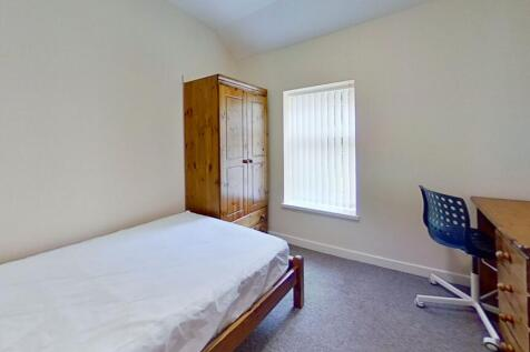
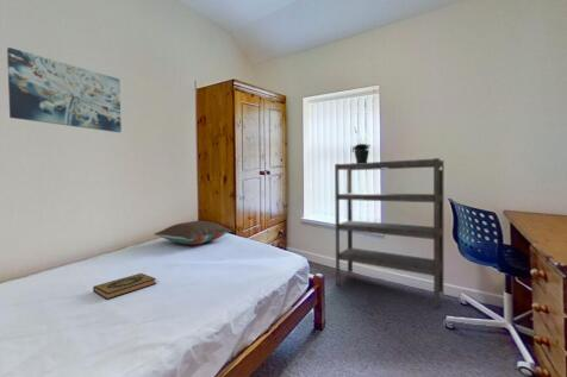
+ pillow [154,220,233,246]
+ wall art [6,46,123,133]
+ potted plant [350,127,372,163]
+ shelving unit [334,157,444,309]
+ hardback book [92,272,157,301]
